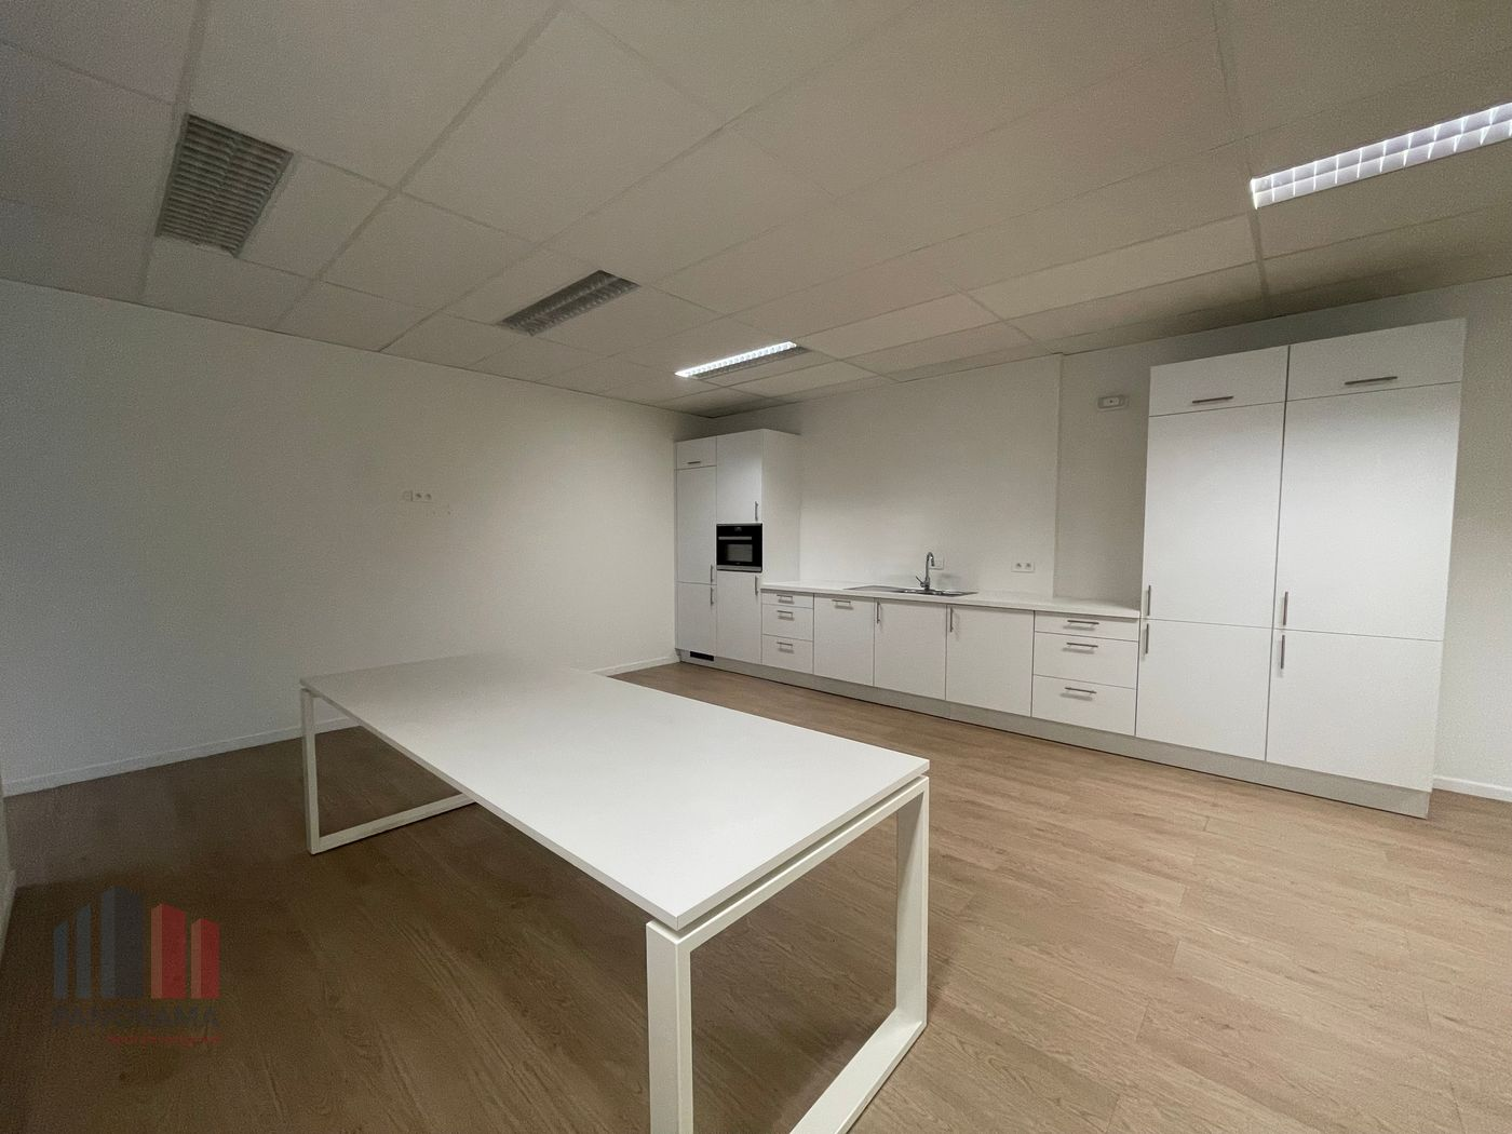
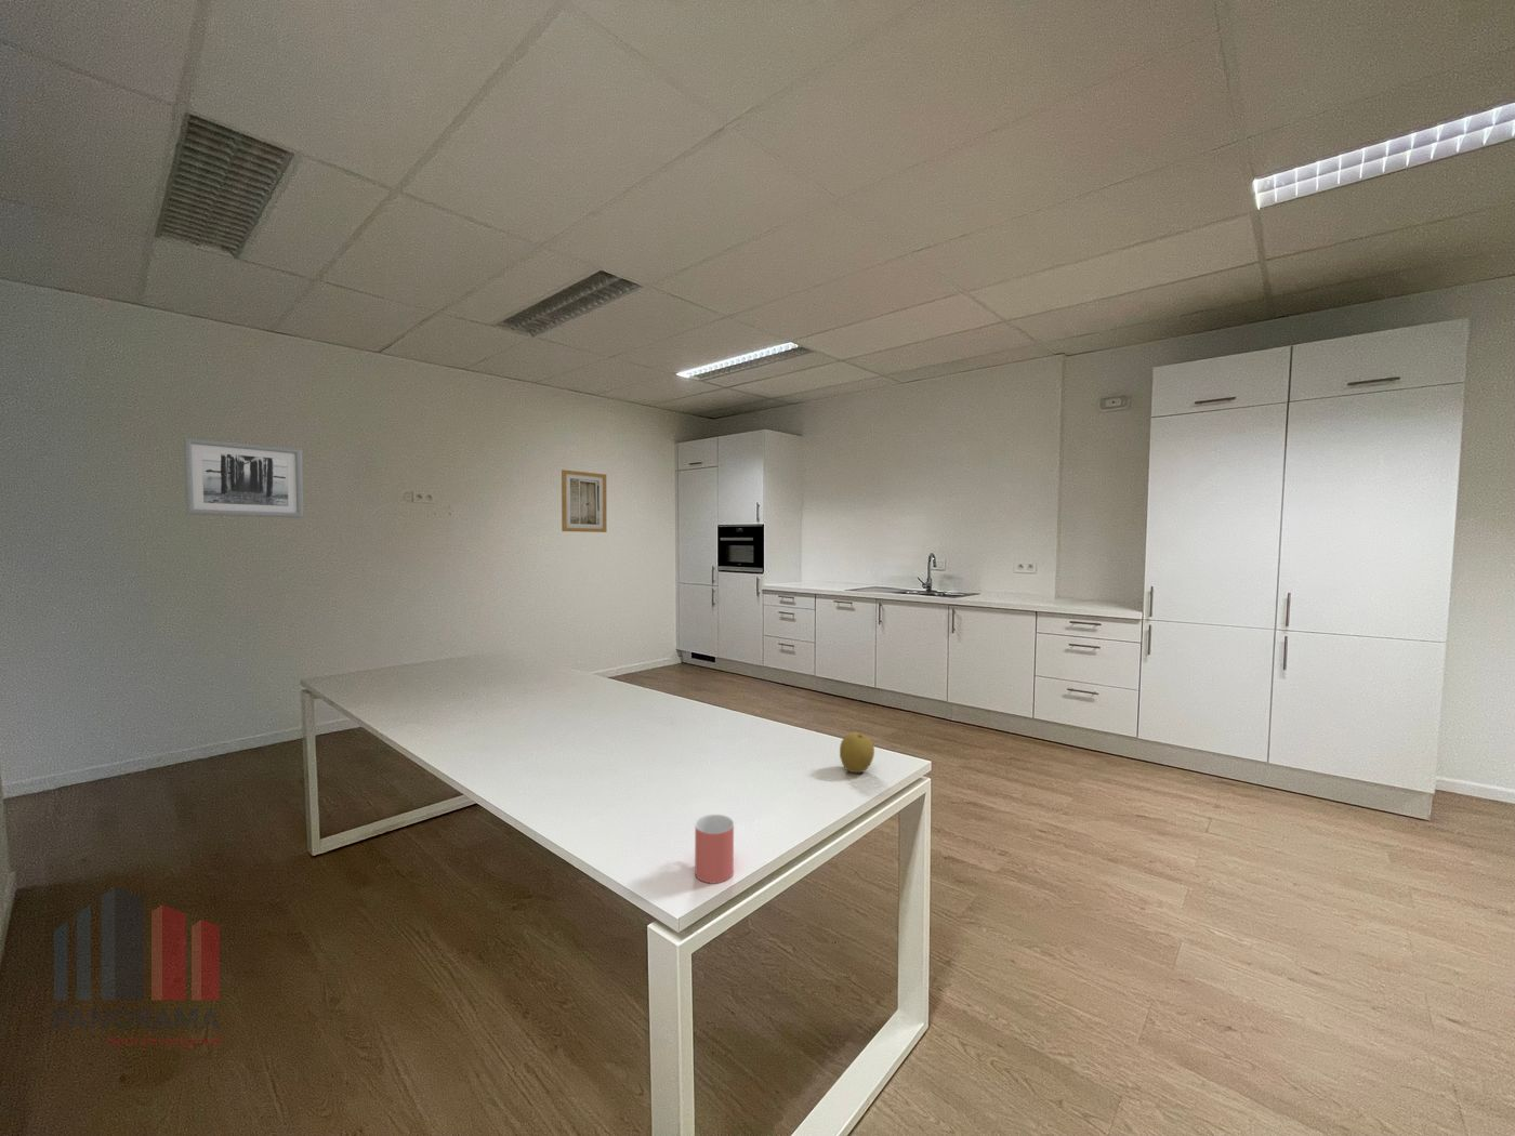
+ wall art [561,469,608,533]
+ fruit [839,731,876,773]
+ cup [693,814,735,884]
+ wall art [181,436,305,519]
